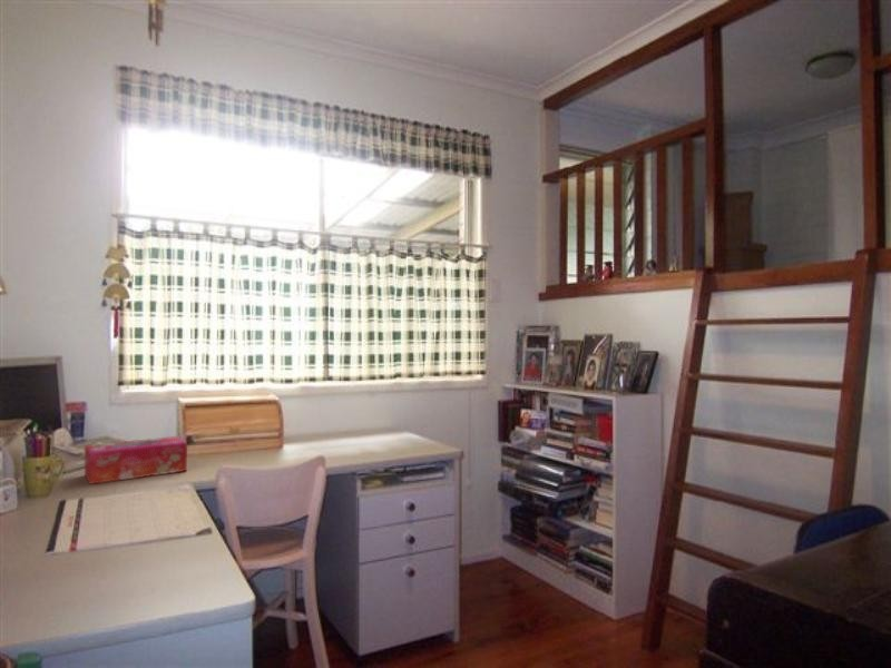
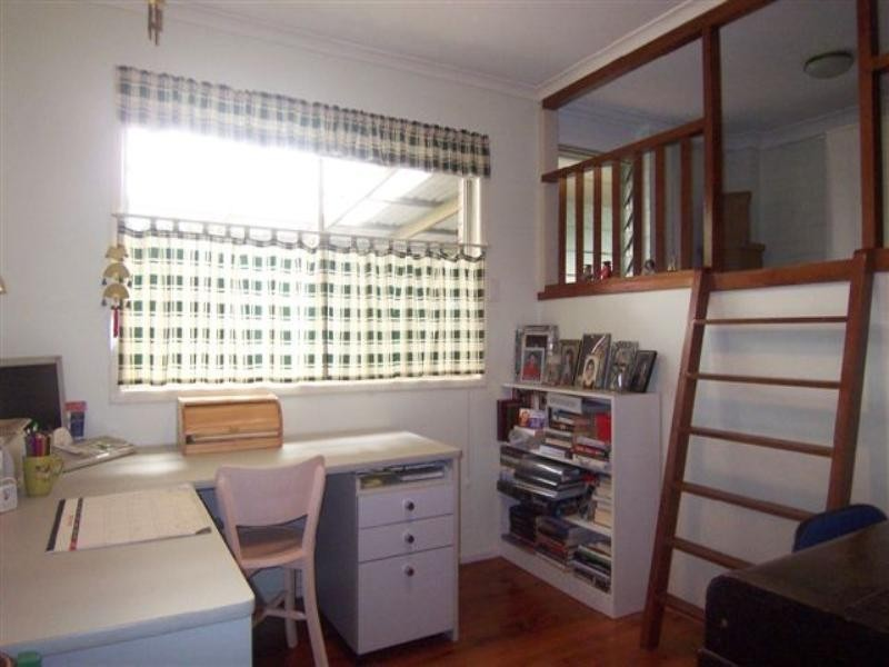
- tissue box [84,435,188,485]
